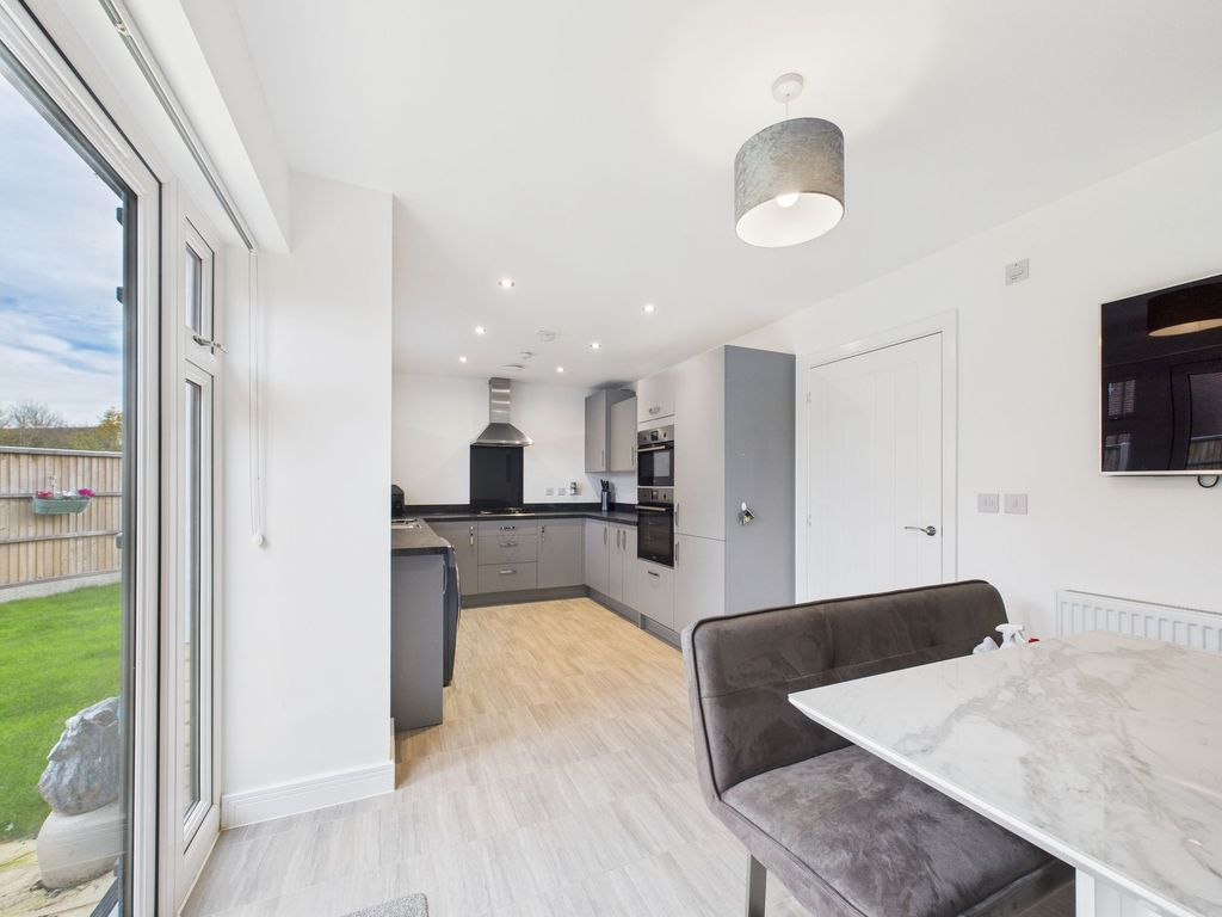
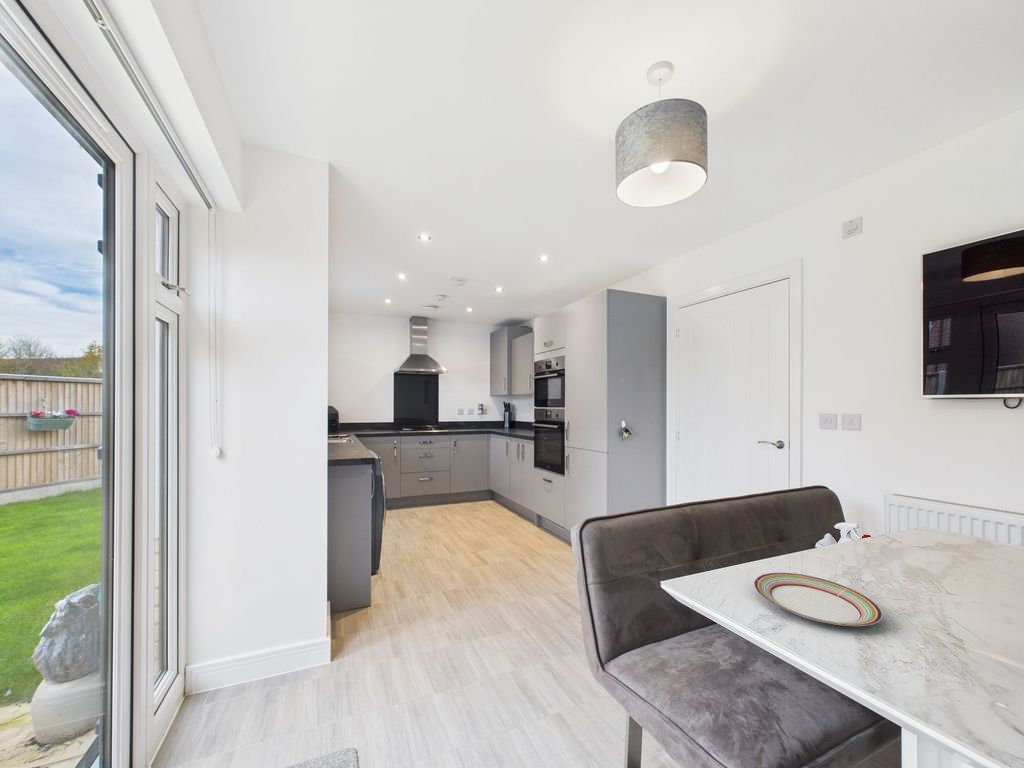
+ plate [753,572,883,627]
